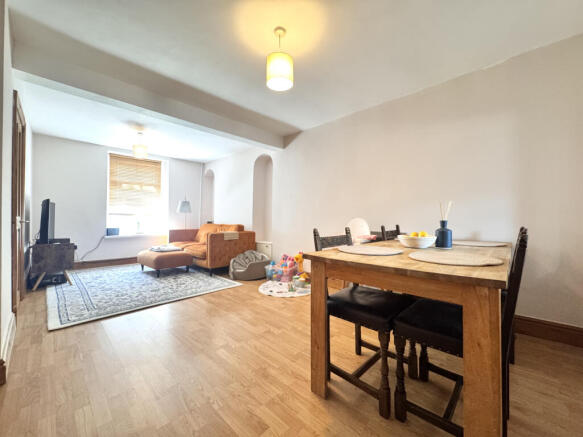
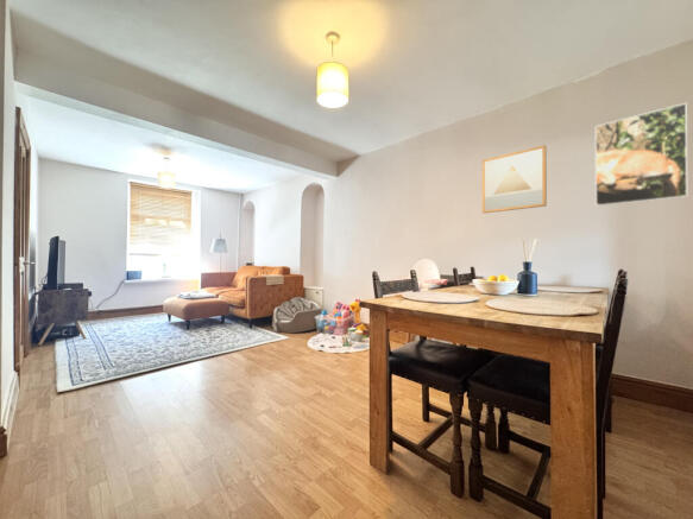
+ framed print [594,102,688,208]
+ wall art [481,144,548,214]
